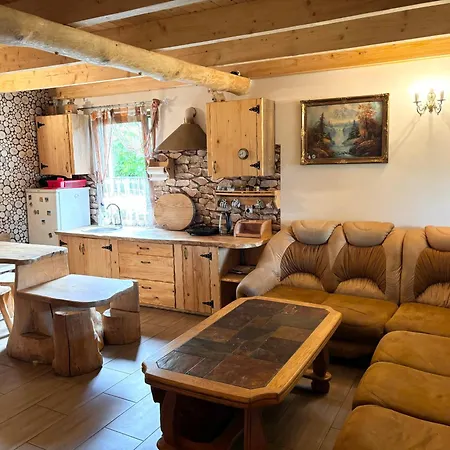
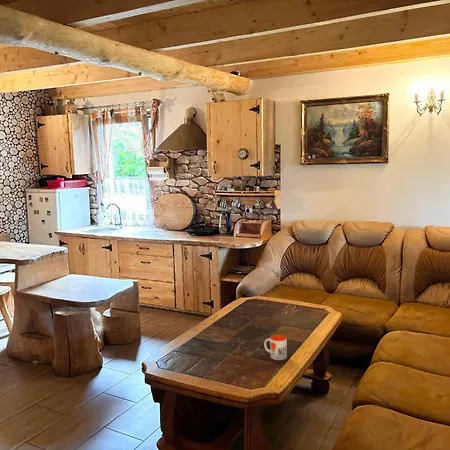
+ mug [263,334,288,361]
